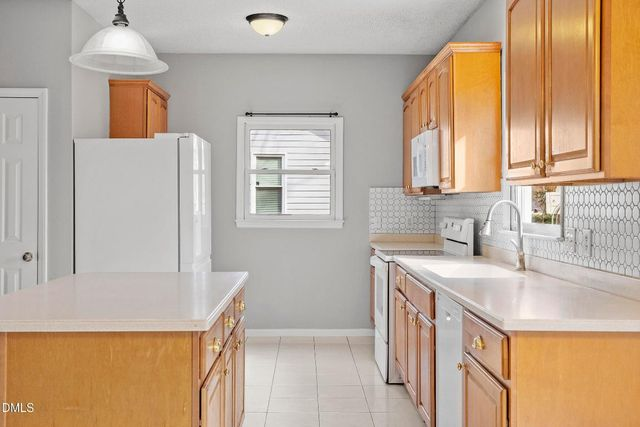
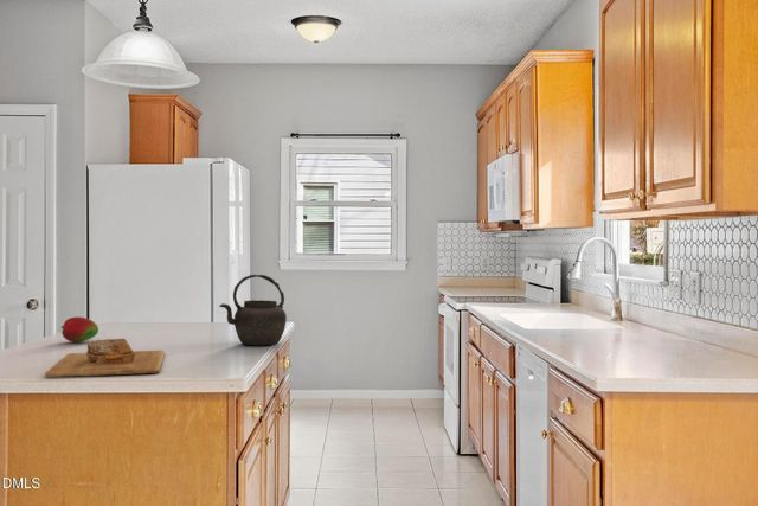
+ cutting board [44,338,166,378]
+ kettle [218,274,288,346]
+ fruit [60,316,99,344]
